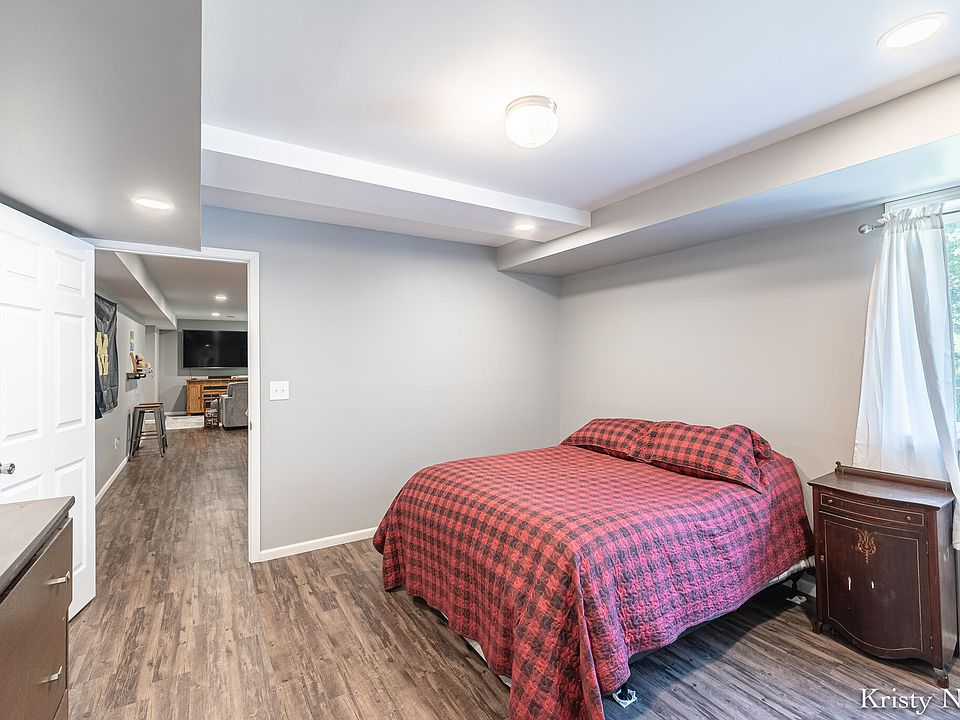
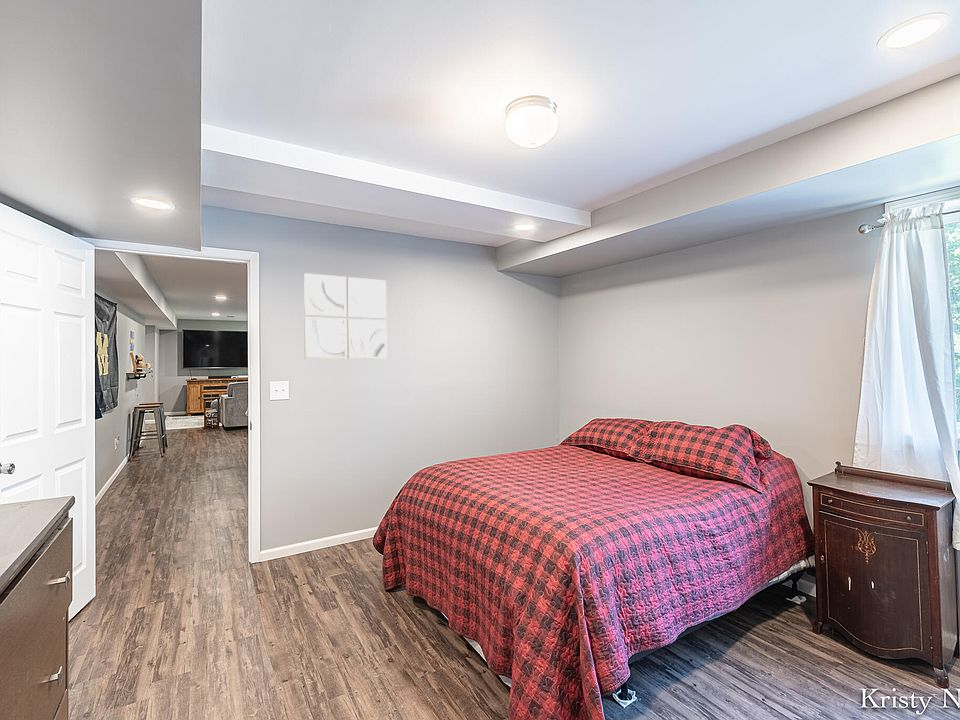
+ wall art [303,272,387,360]
